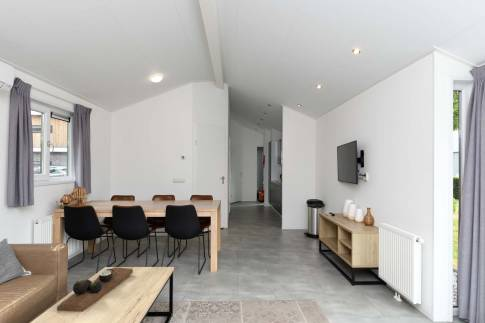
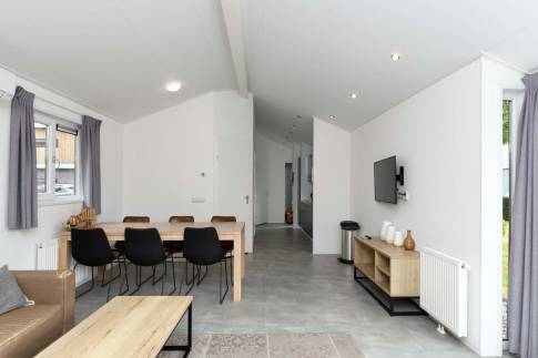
- decorative tray [56,266,134,313]
